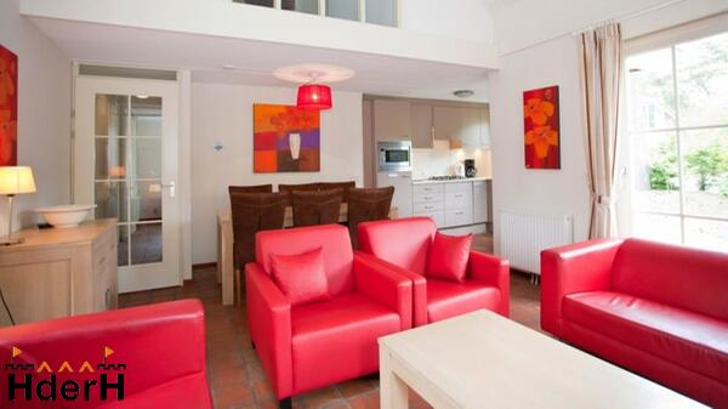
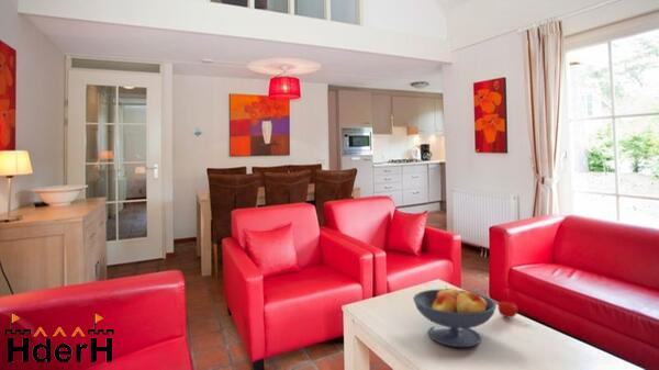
+ apple [496,299,518,318]
+ fruit bowl [412,285,498,348]
